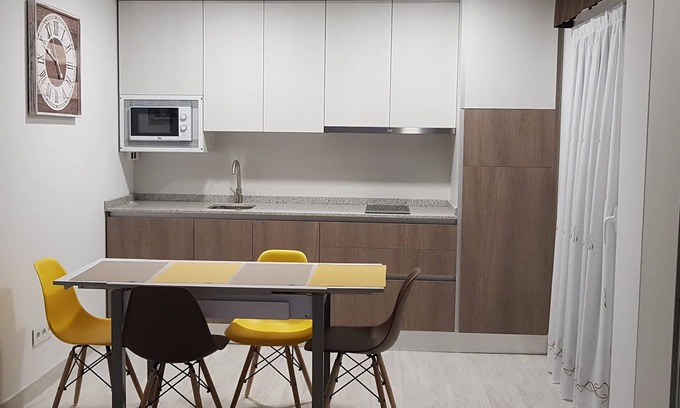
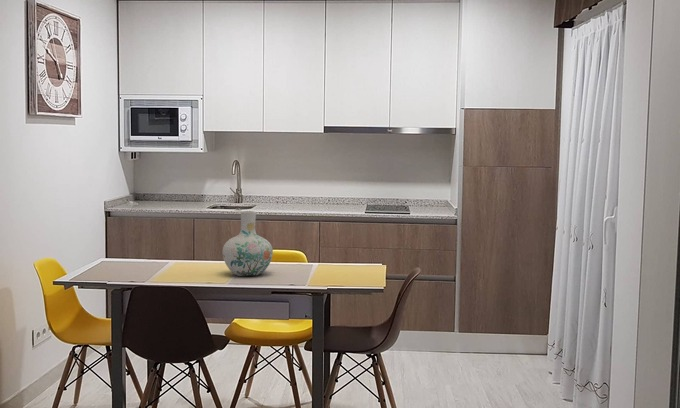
+ vase [222,210,274,277]
